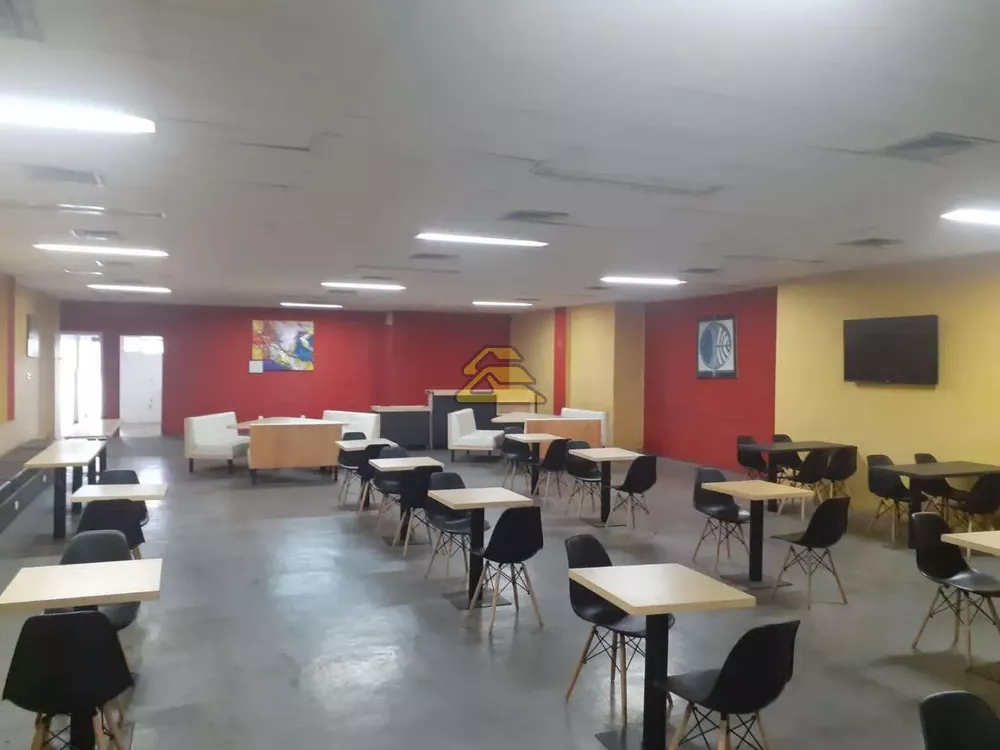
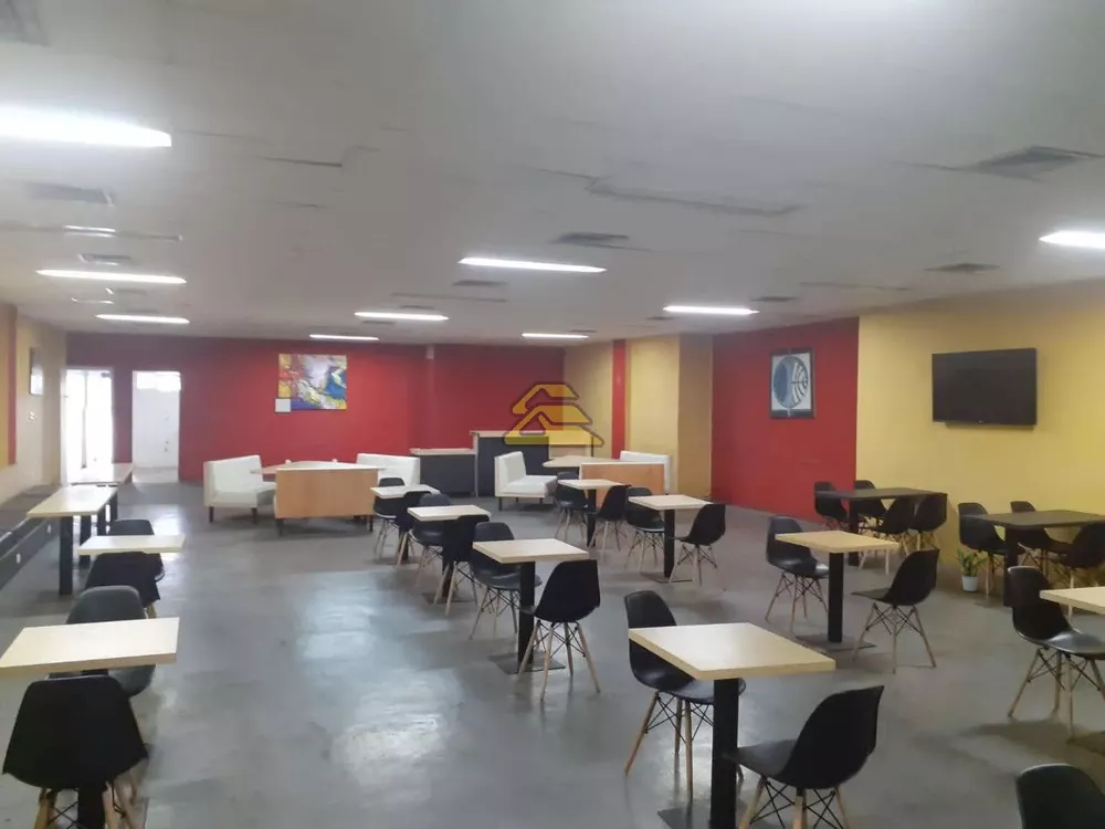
+ potted plant [946,548,988,592]
